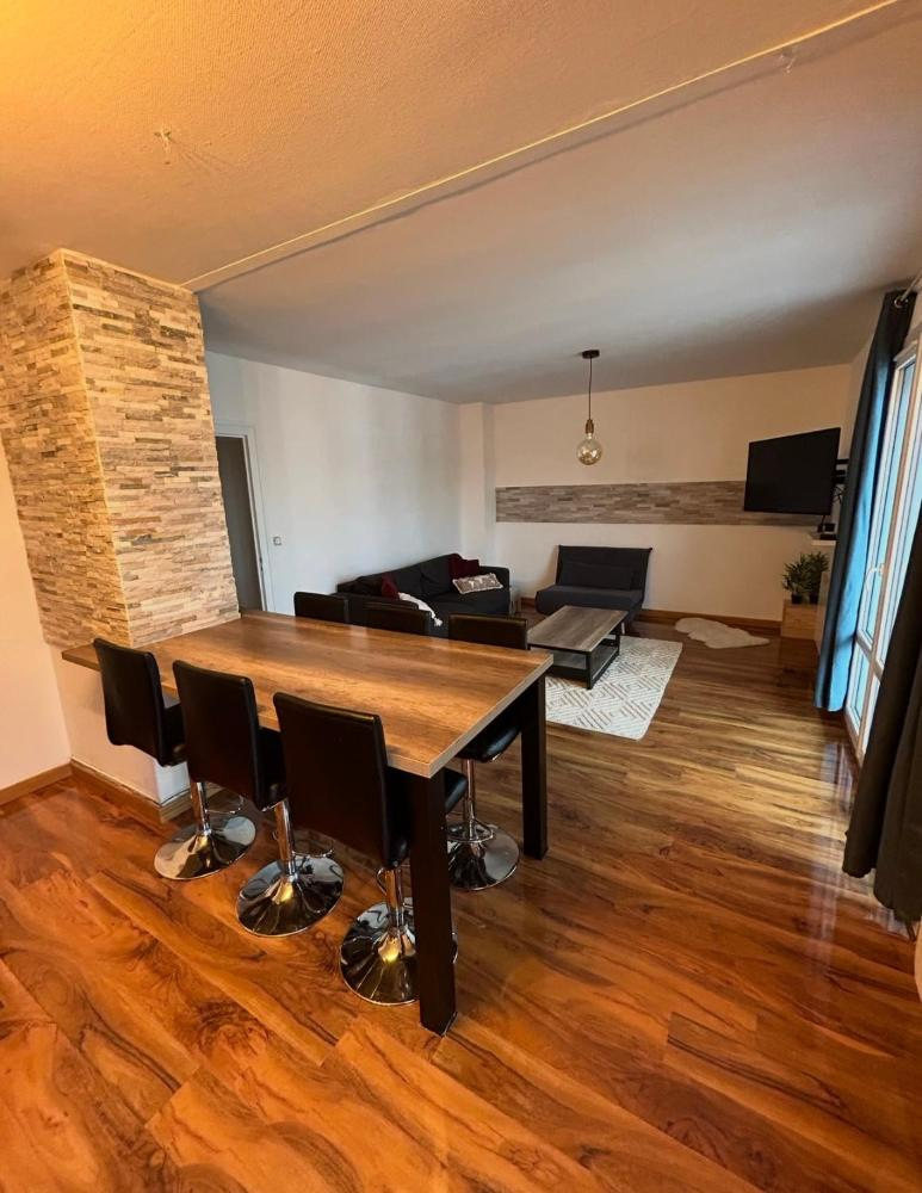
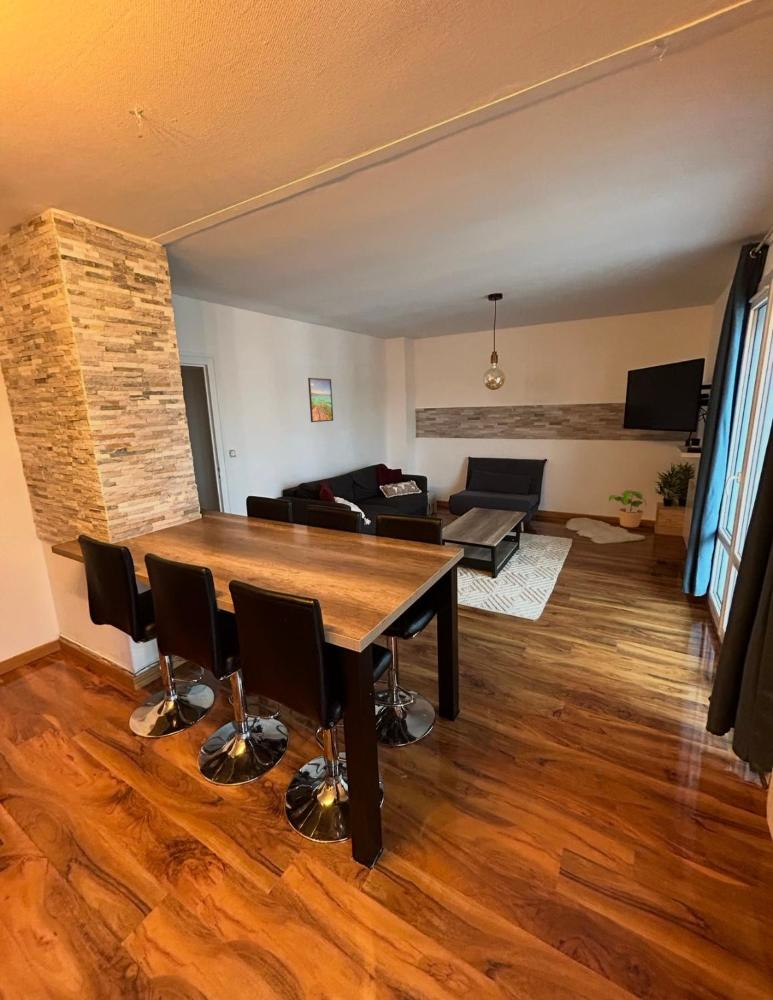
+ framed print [307,377,334,423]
+ potted plant [608,489,648,528]
